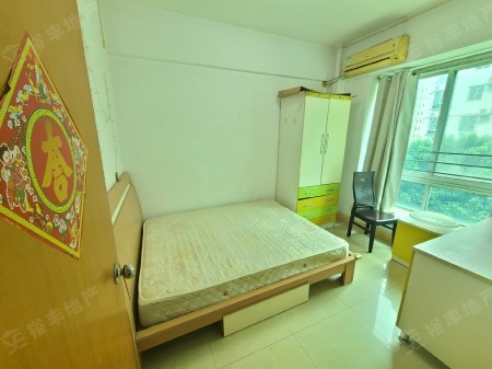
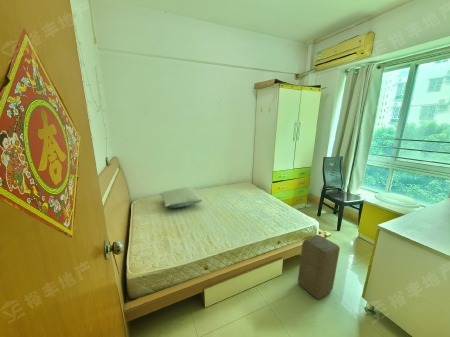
+ pillow [158,187,204,209]
+ stool [297,234,341,300]
